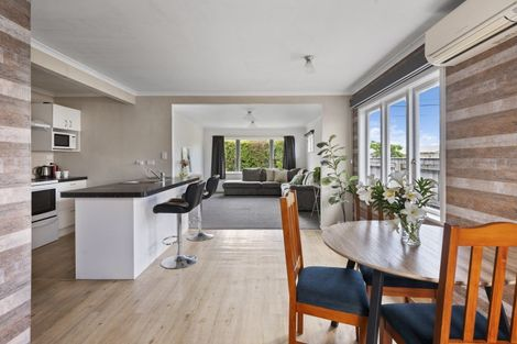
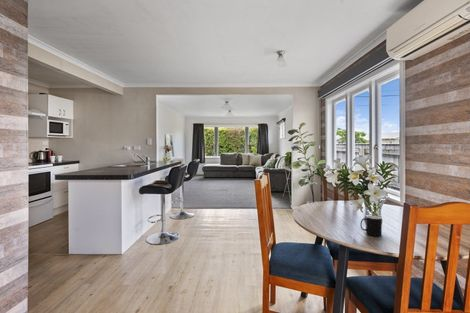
+ cup [359,215,383,237]
